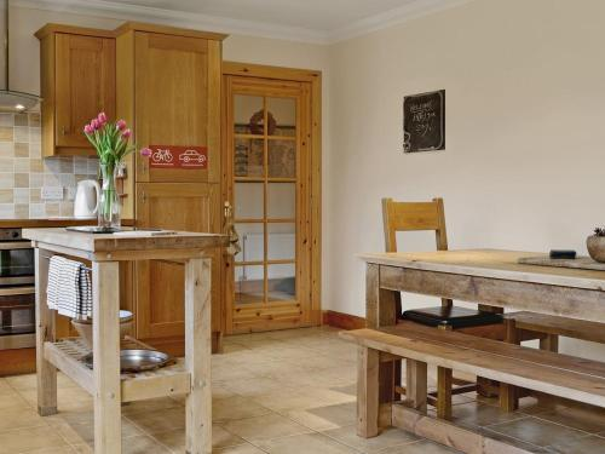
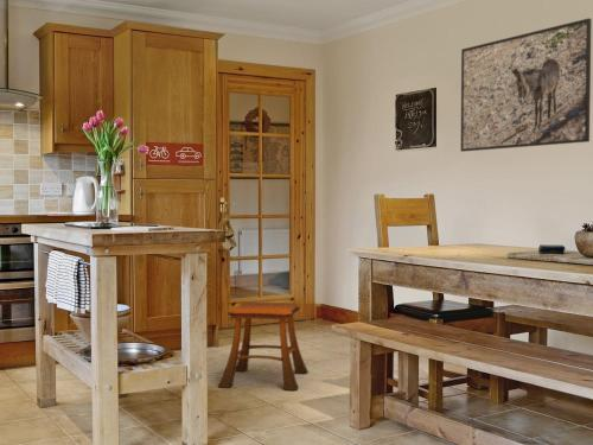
+ stool [217,300,310,392]
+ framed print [460,17,593,153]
